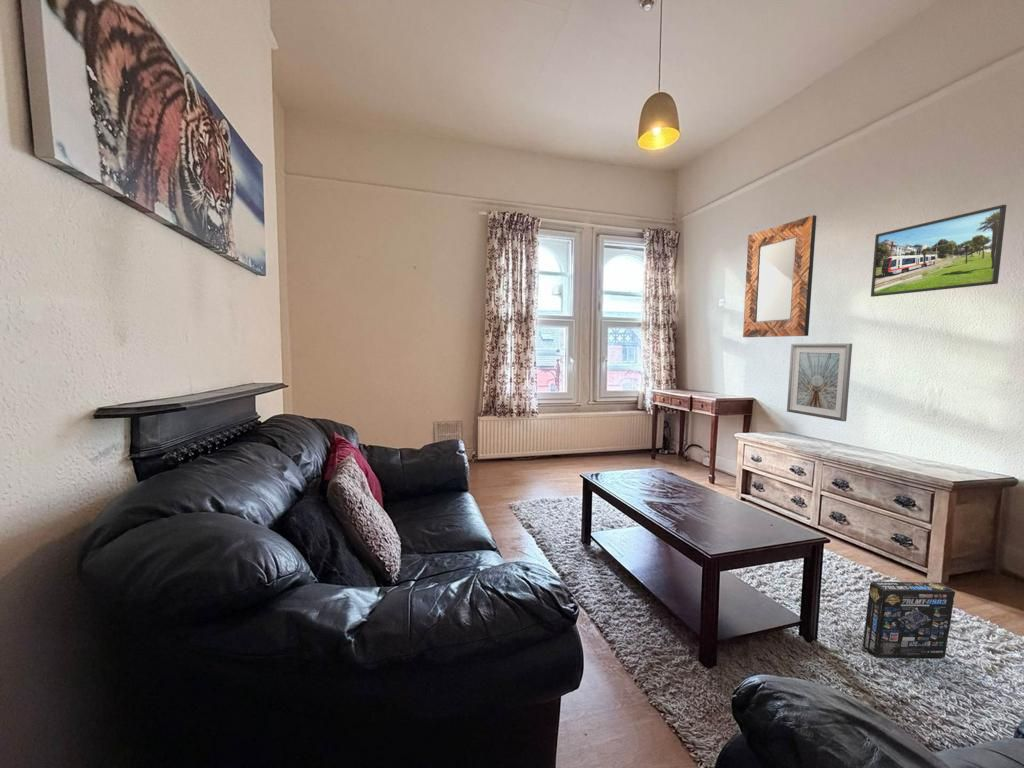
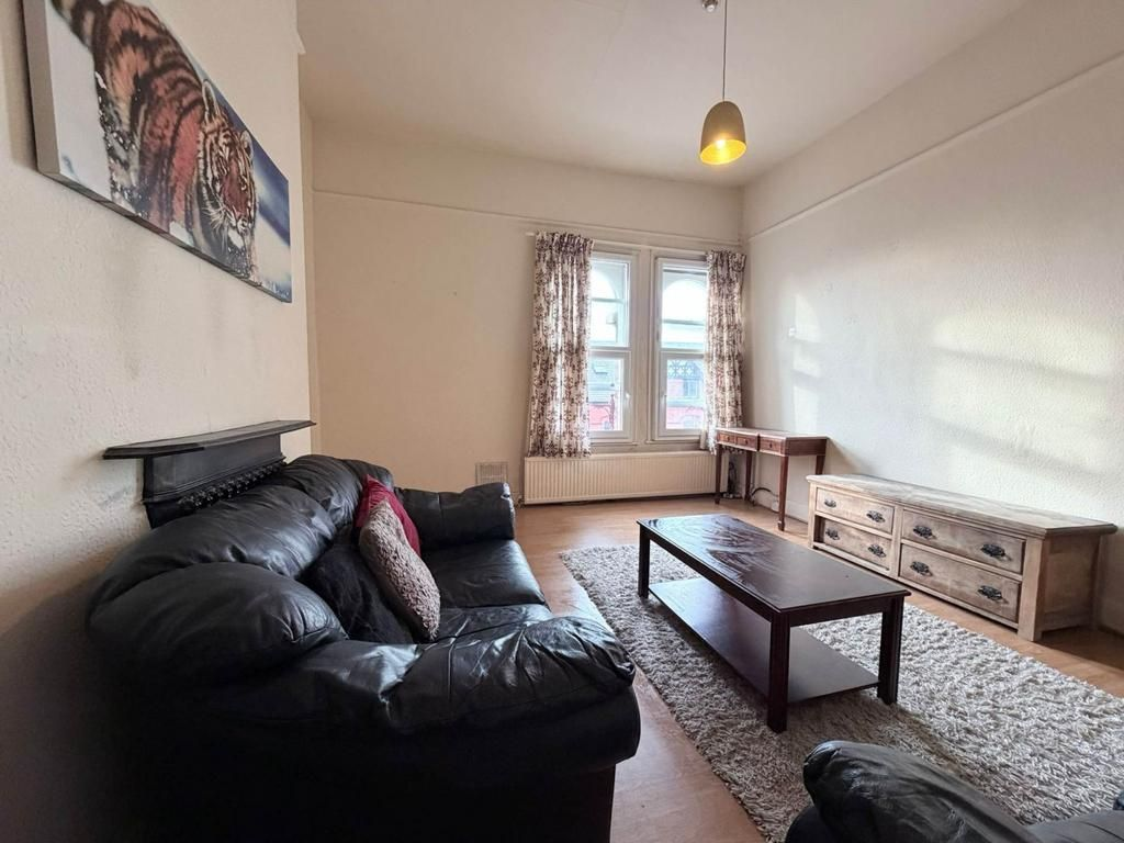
- home mirror [742,214,817,338]
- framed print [870,204,1007,298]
- picture frame [786,343,853,422]
- box [862,580,956,659]
